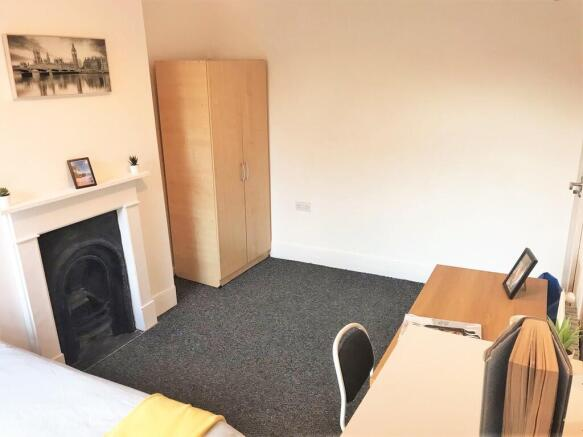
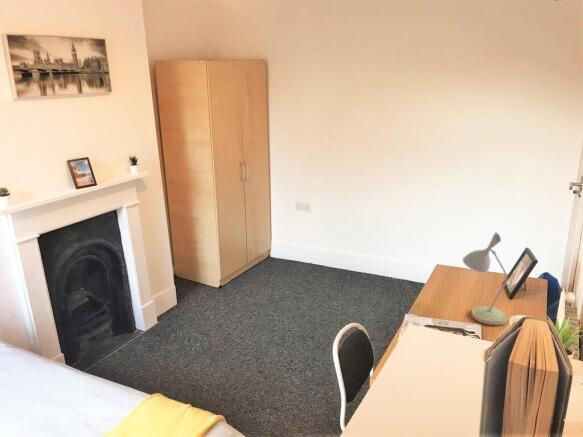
+ desk lamp [462,231,508,326]
